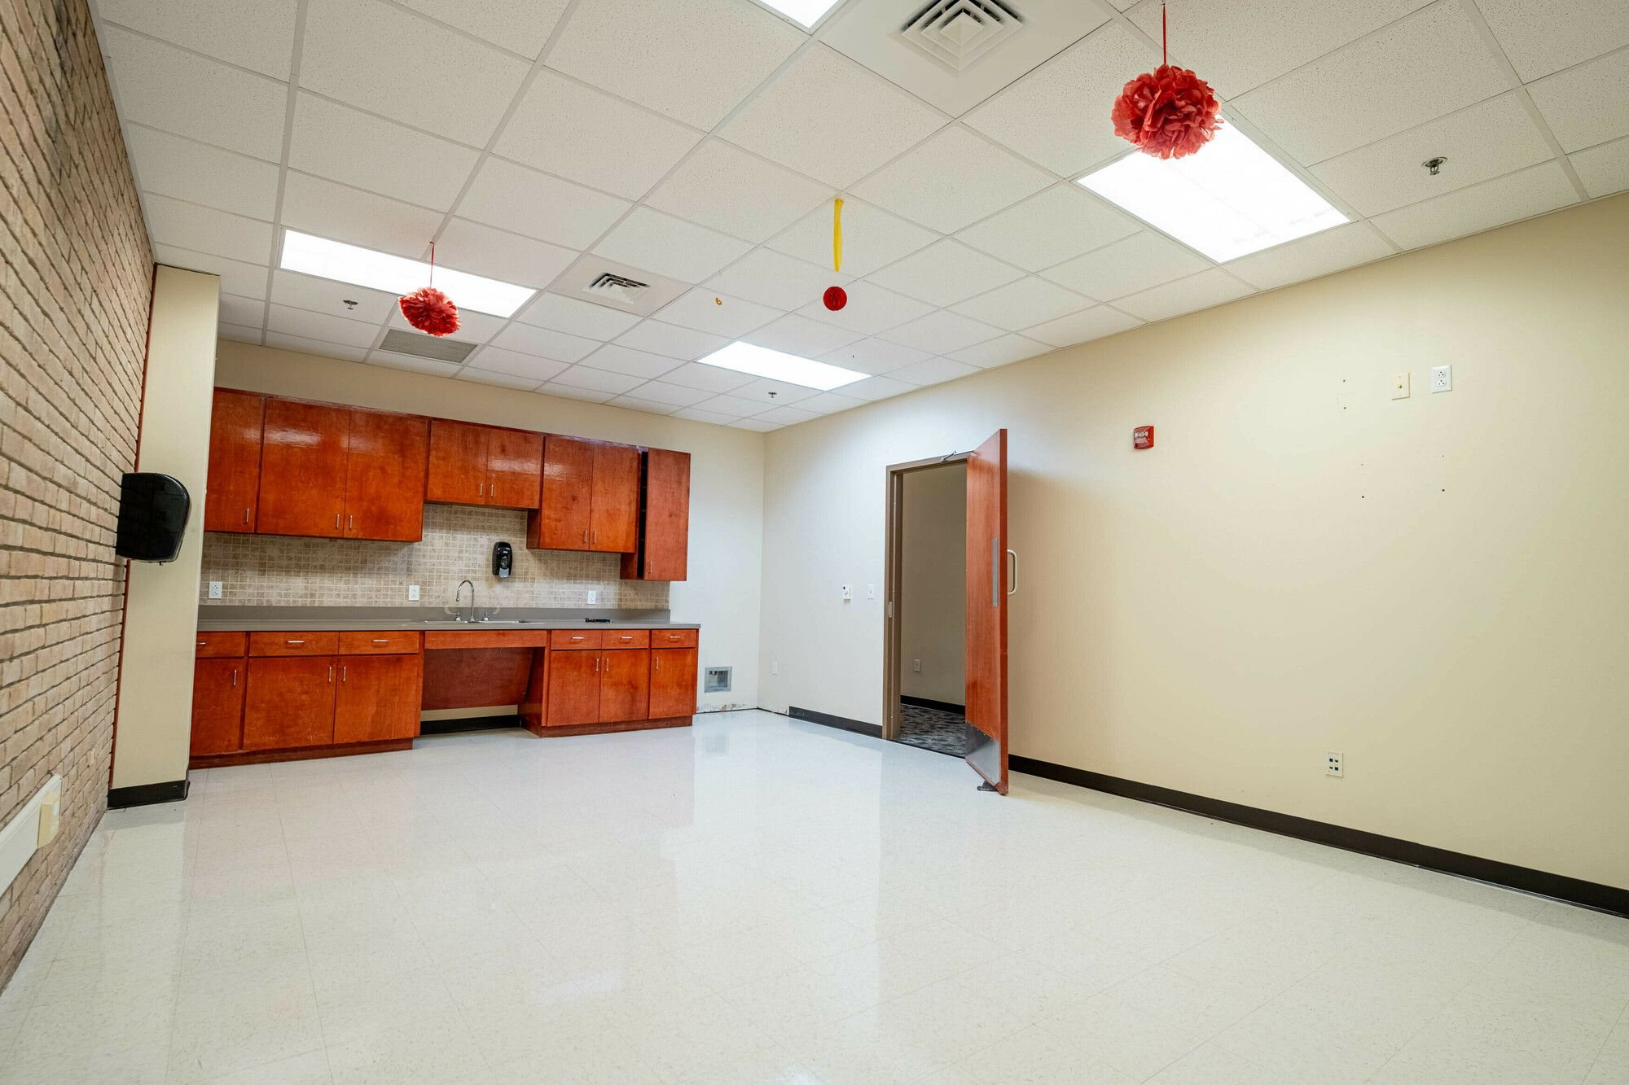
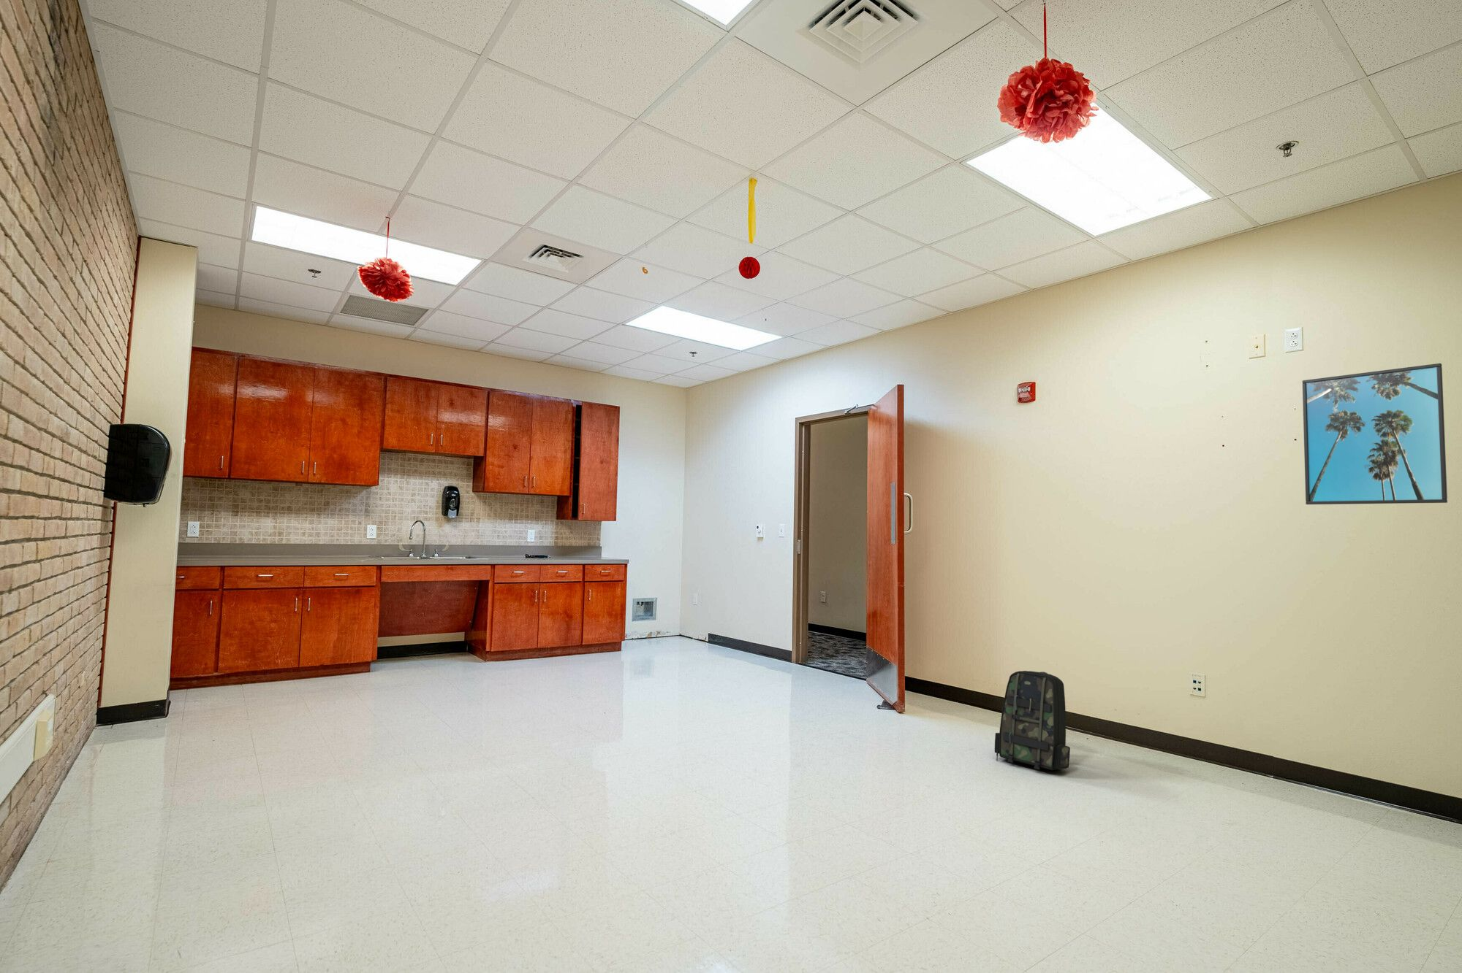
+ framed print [1302,363,1448,505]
+ backpack [995,670,1071,771]
